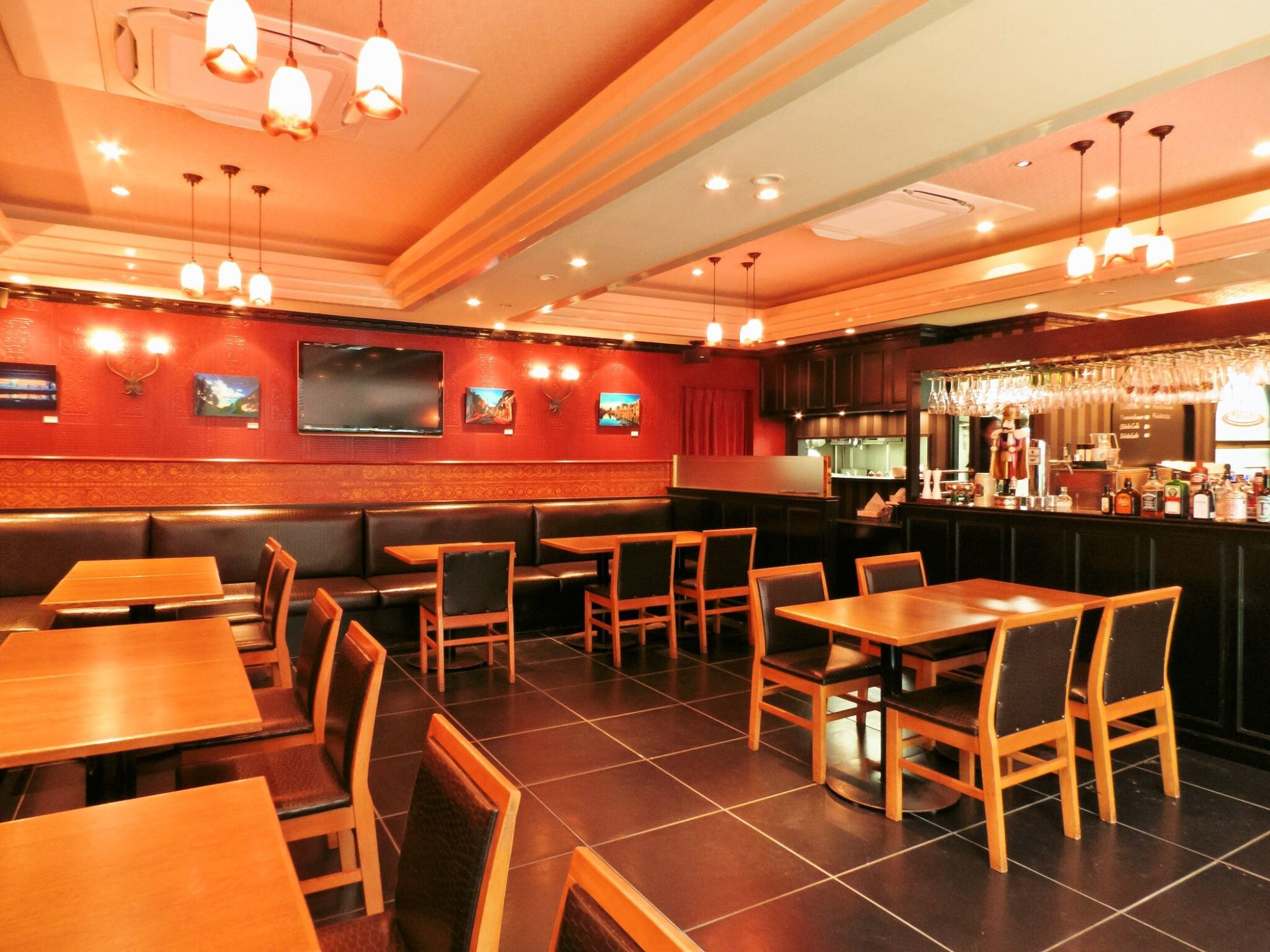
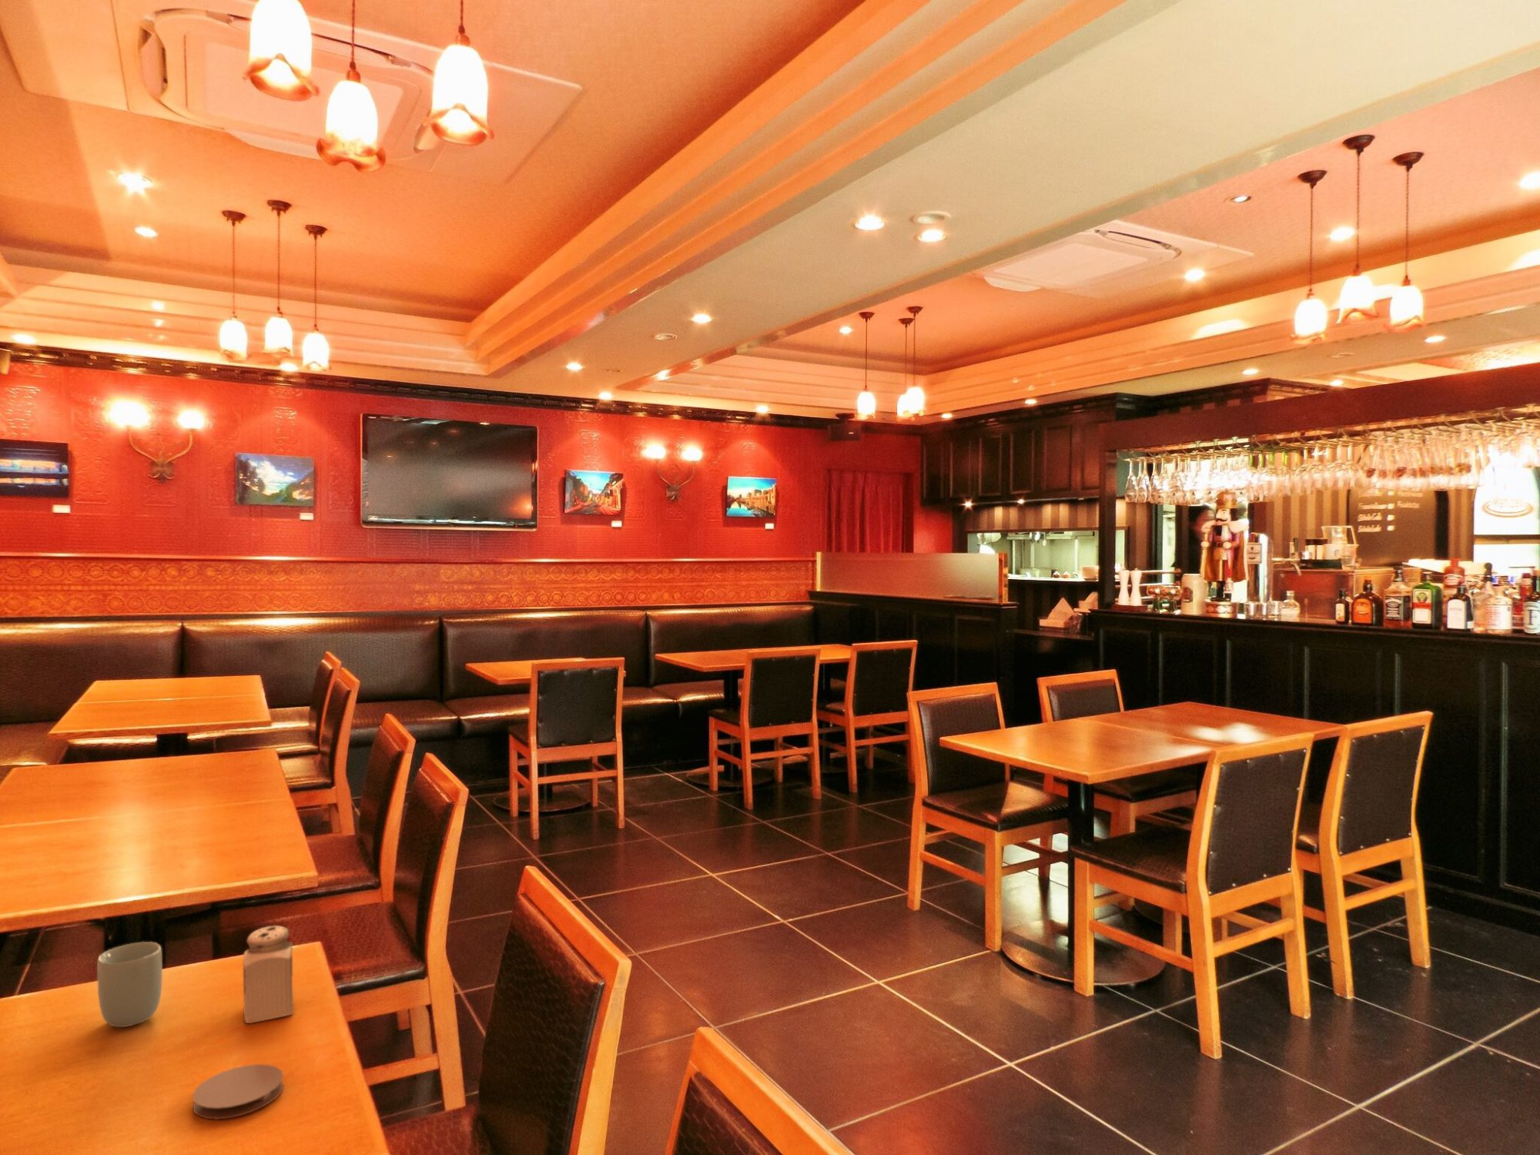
+ salt shaker [243,924,295,1024]
+ coaster [192,1063,284,1120]
+ cup [96,941,164,1028]
